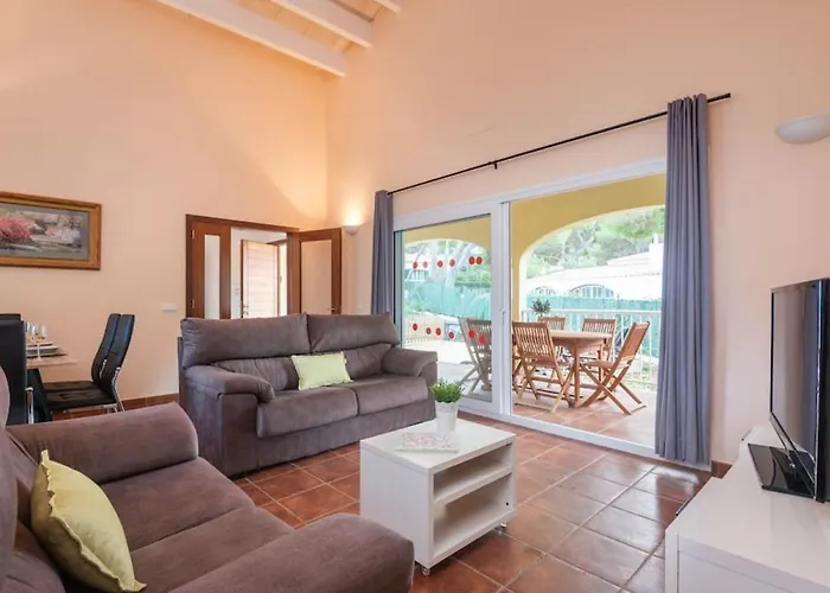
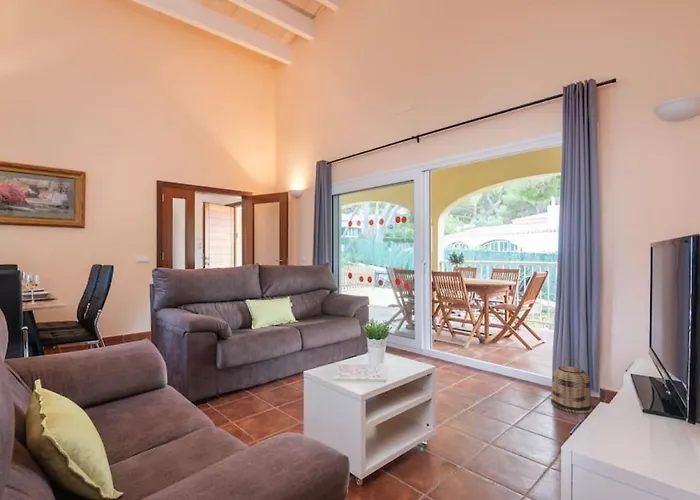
+ basket [550,357,593,414]
